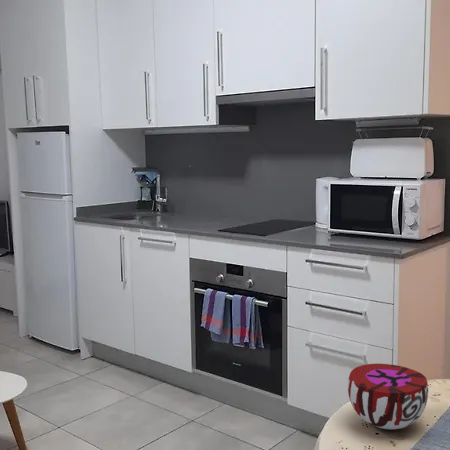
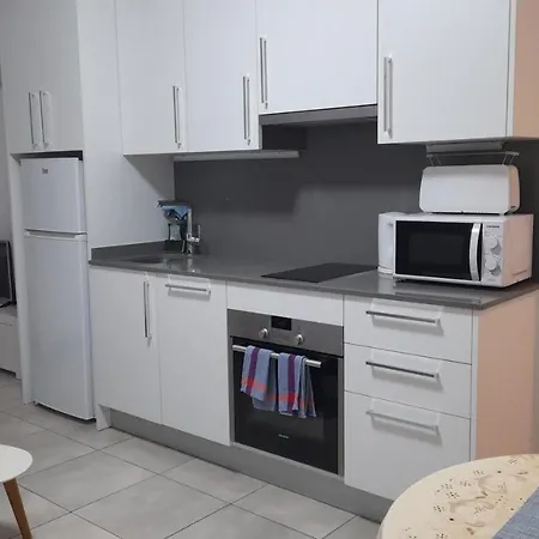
- decorative bowl [347,363,429,430]
